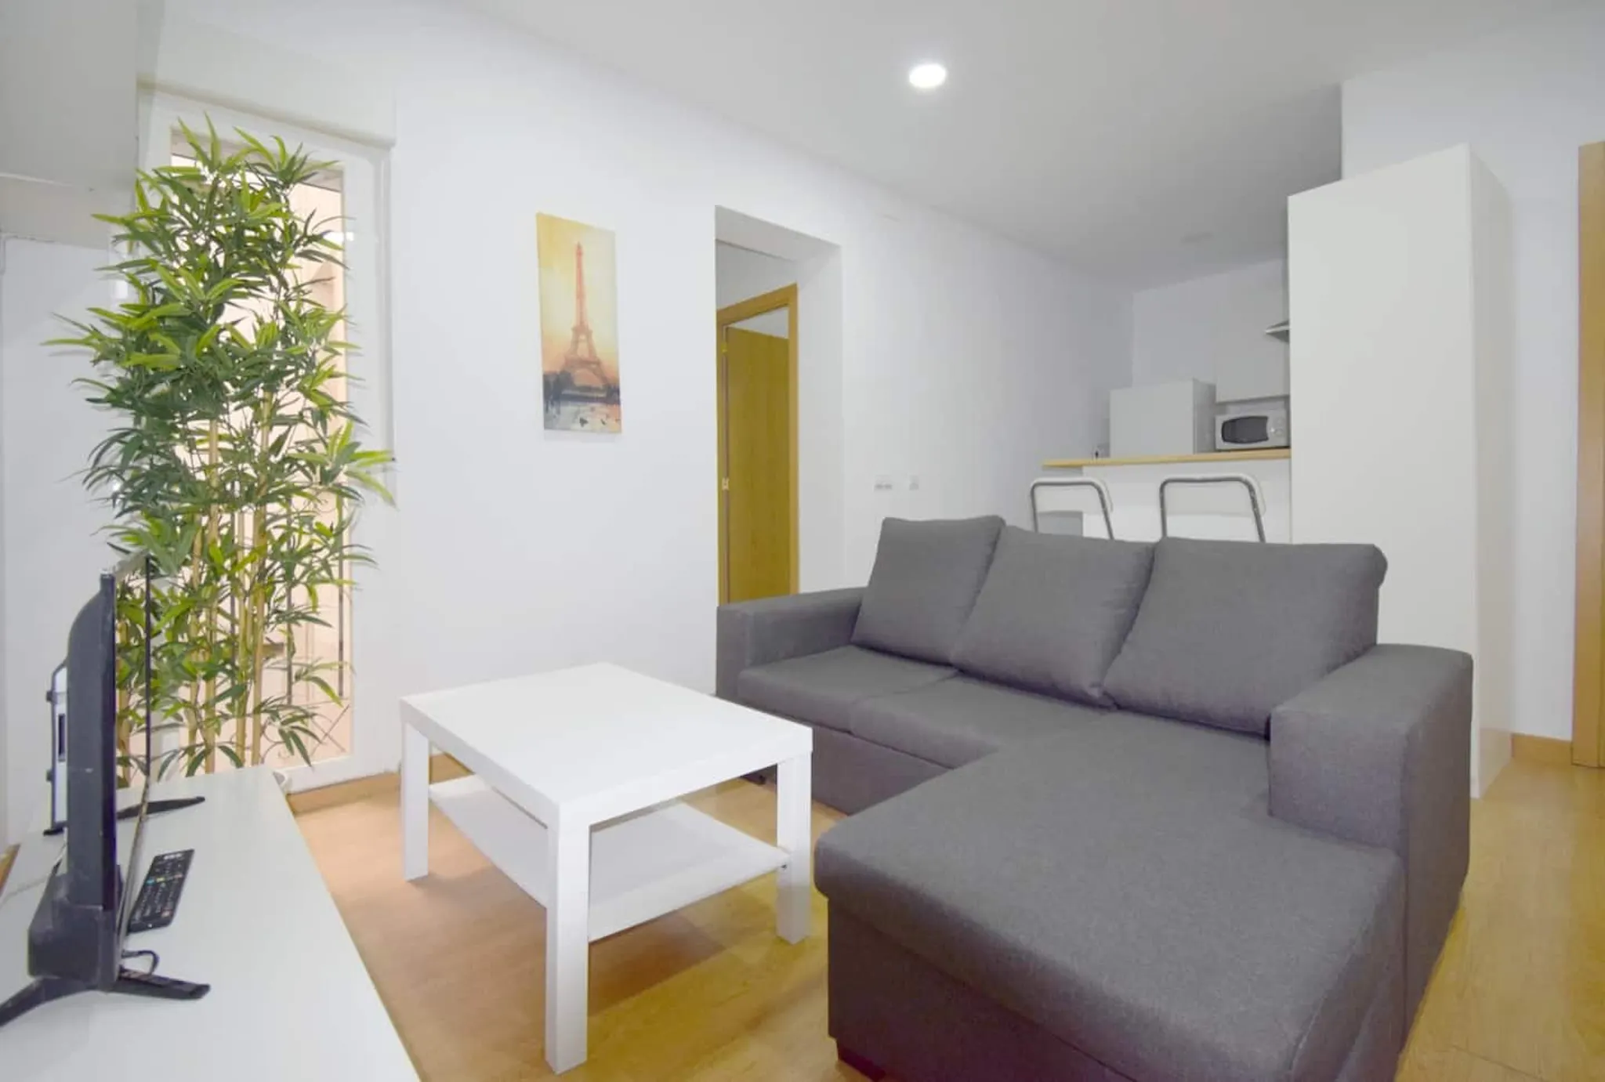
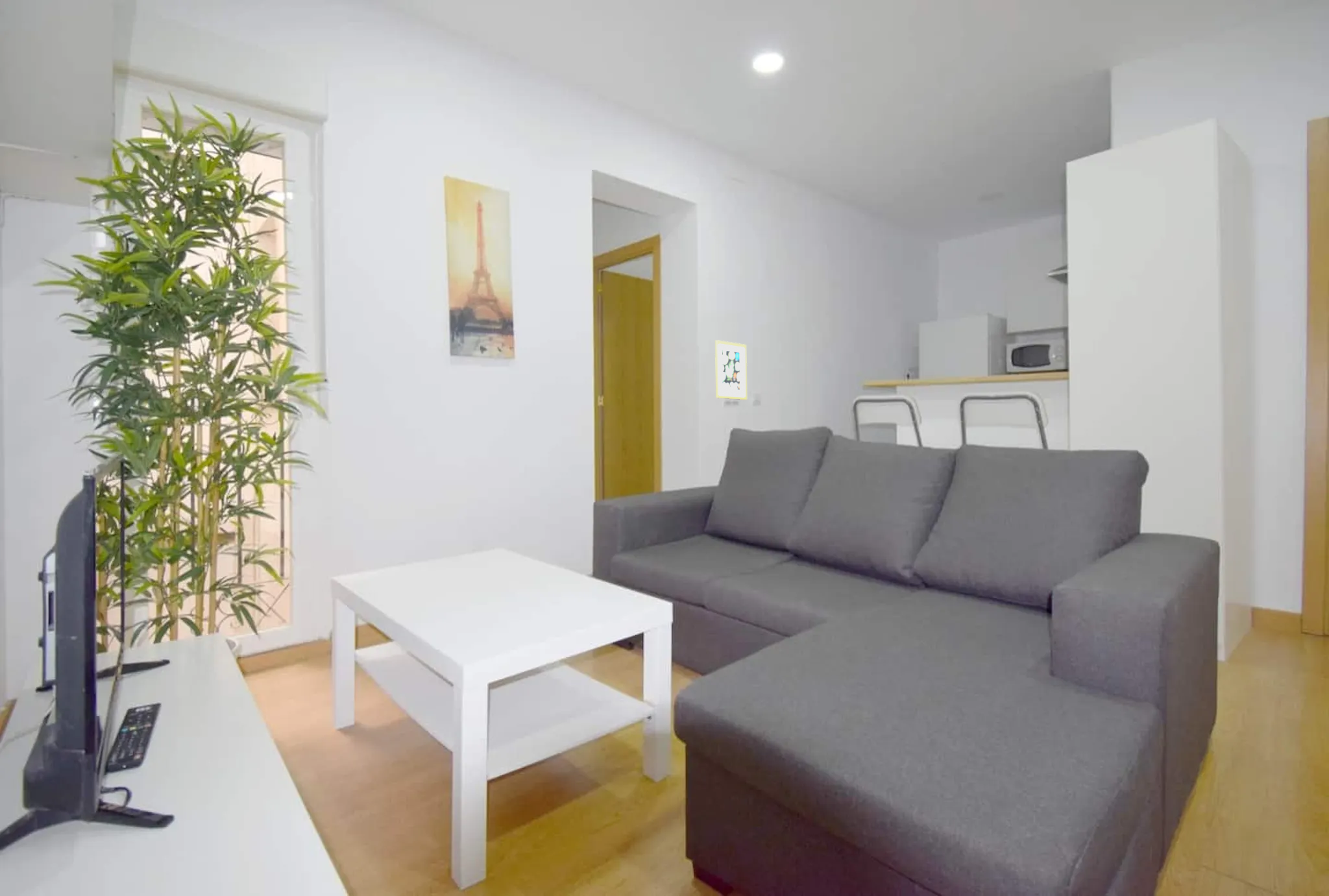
+ wall art [714,339,748,400]
